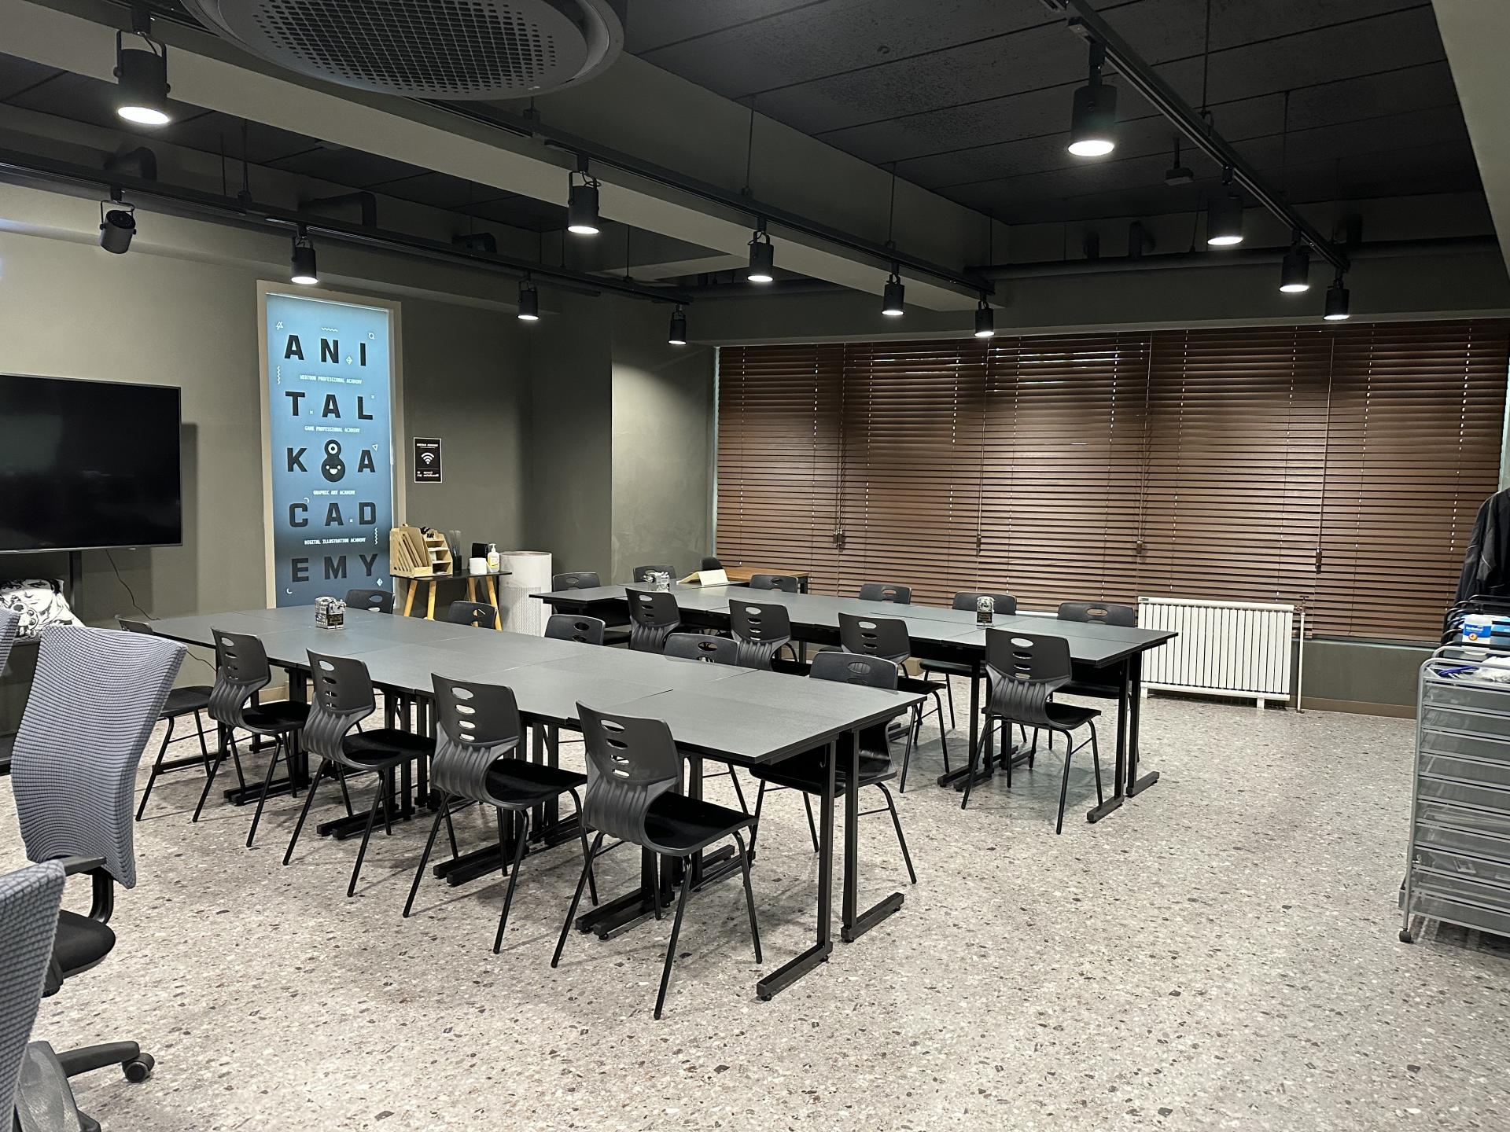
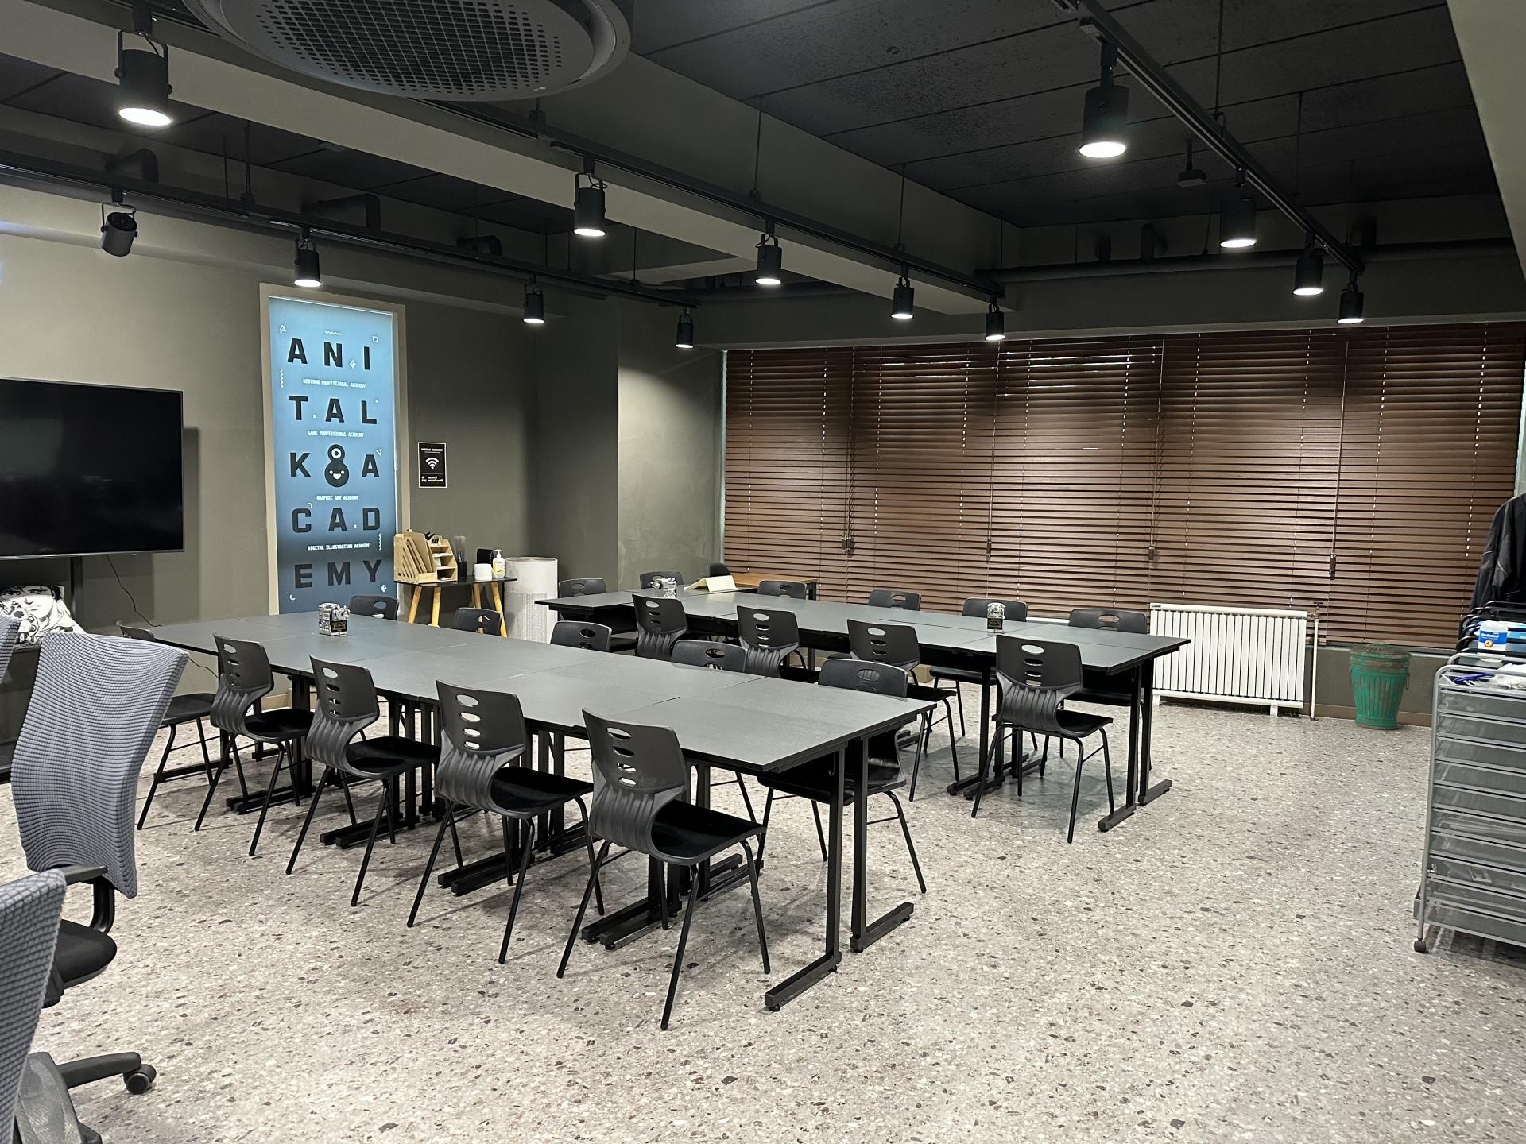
+ trash can [1348,640,1412,731]
